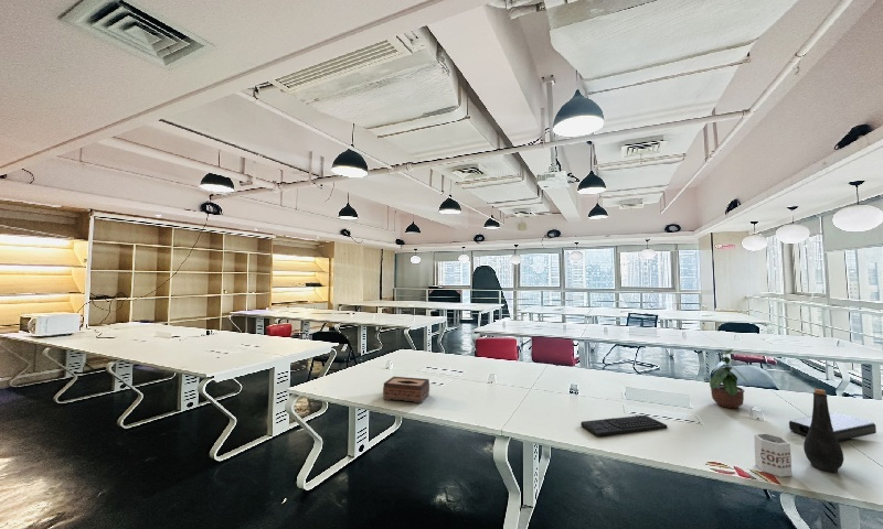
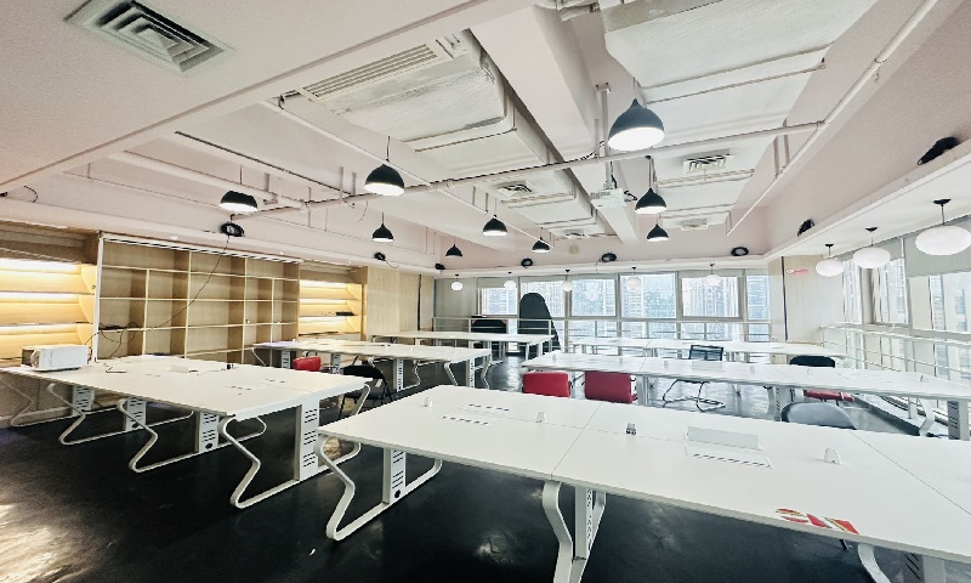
- power bank [788,412,877,442]
- keyboard [579,414,668,438]
- bottle [802,388,844,473]
- tissue box [382,376,430,404]
- mug [753,432,792,478]
- potted plant [709,345,752,409]
